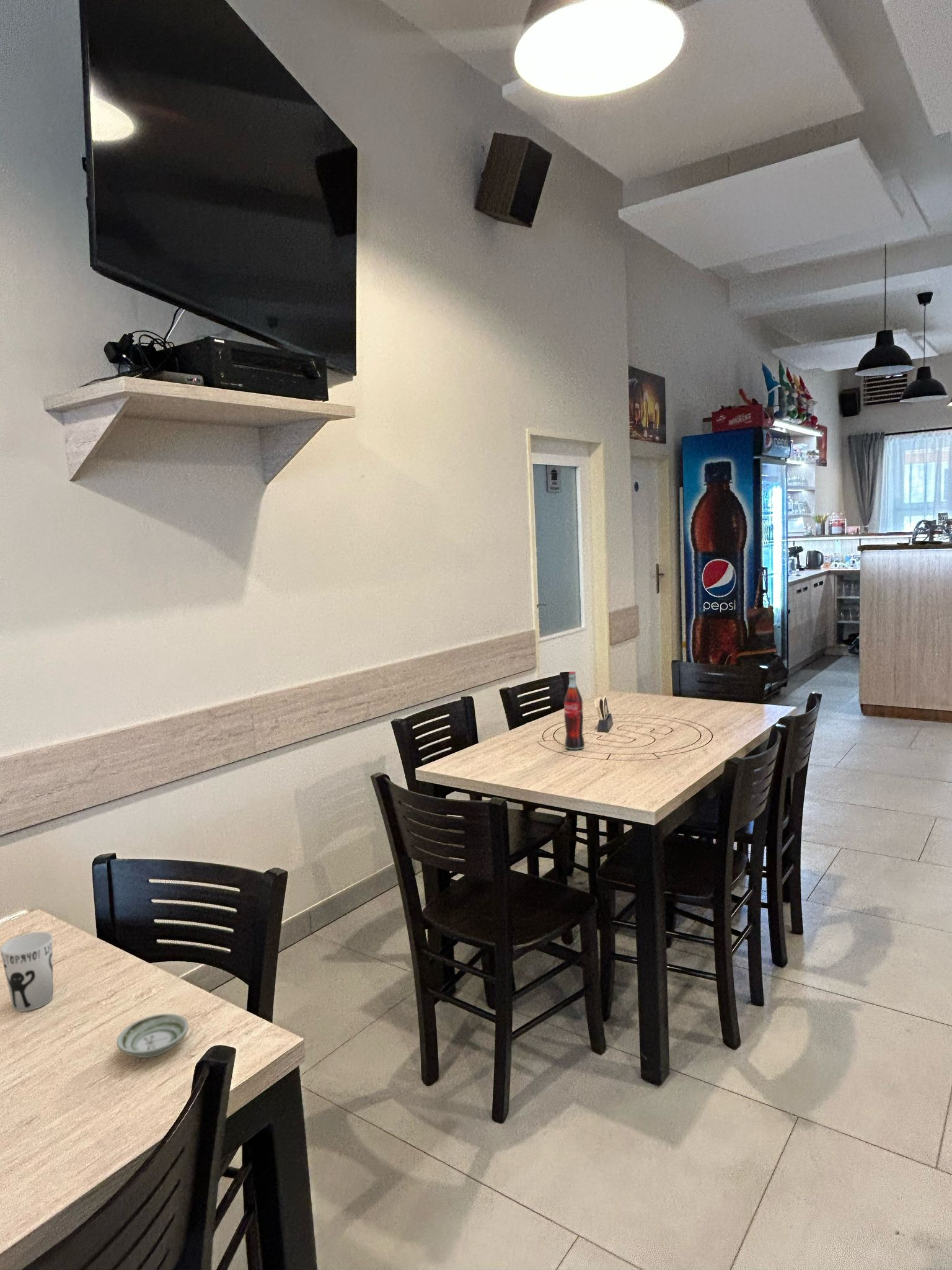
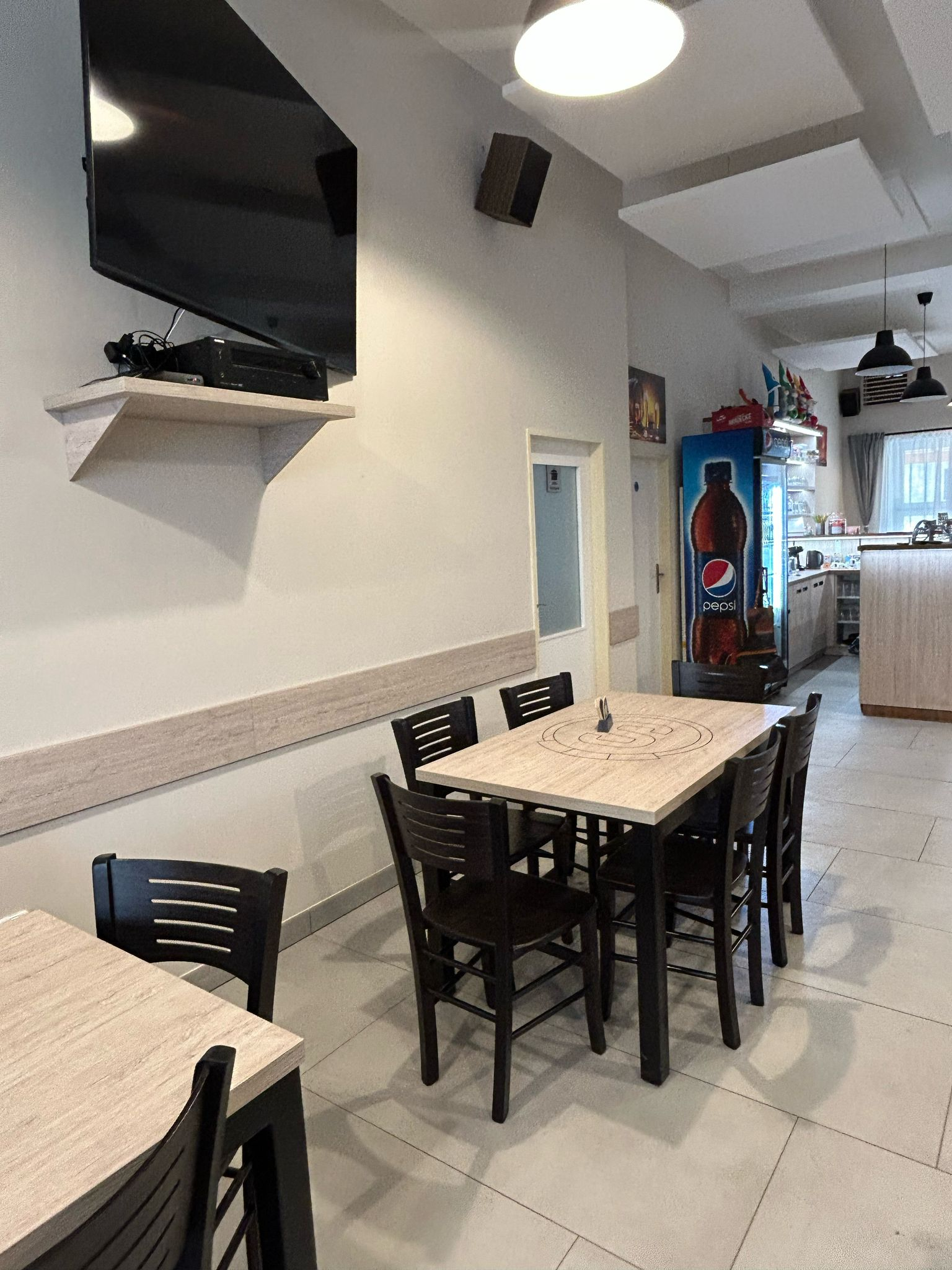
- saucer [116,1013,189,1058]
- cup [0,931,54,1012]
- pop [563,671,585,750]
